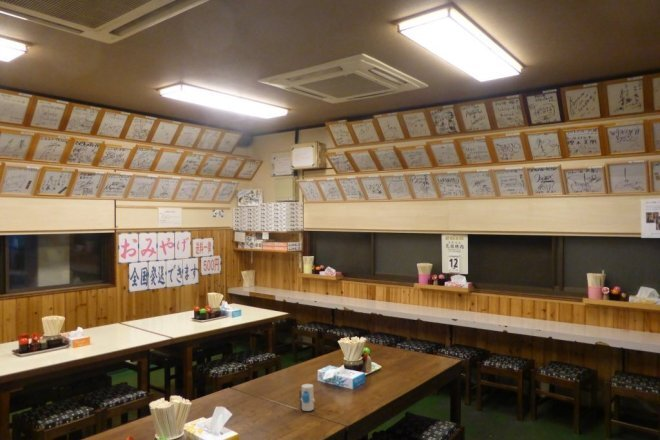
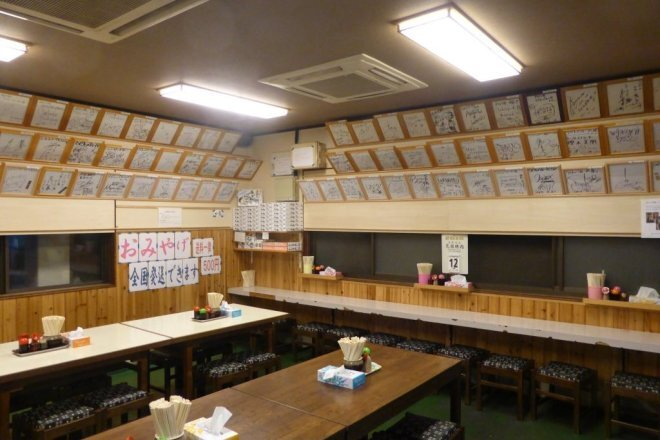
- toy [298,383,316,412]
